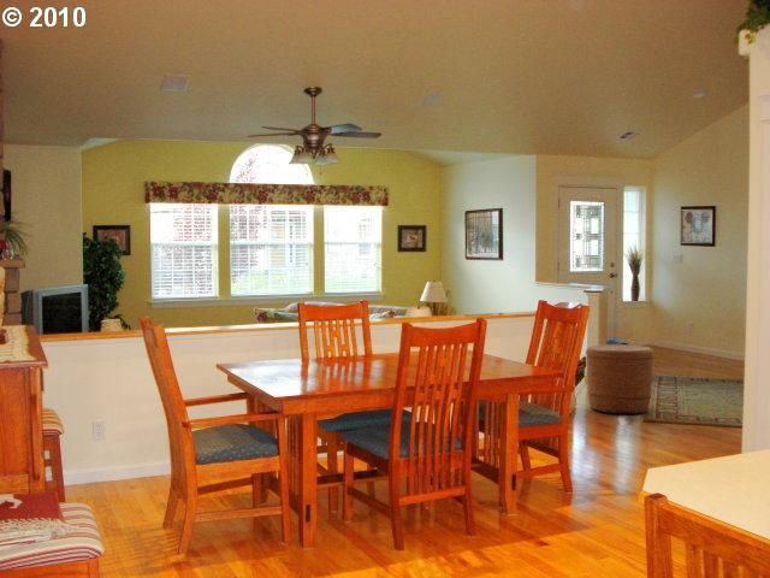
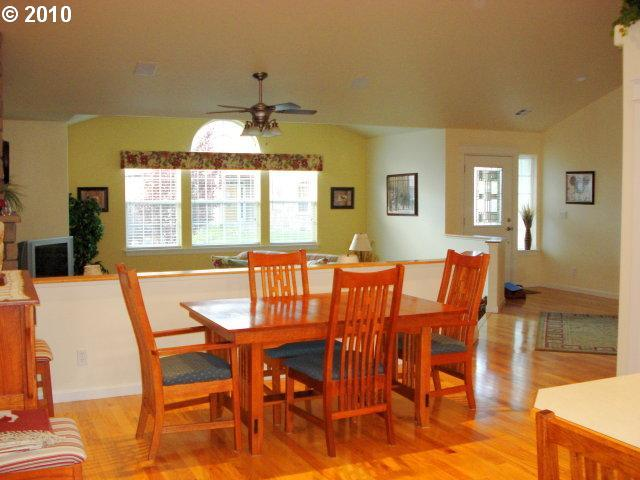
- basket [585,343,654,415]
